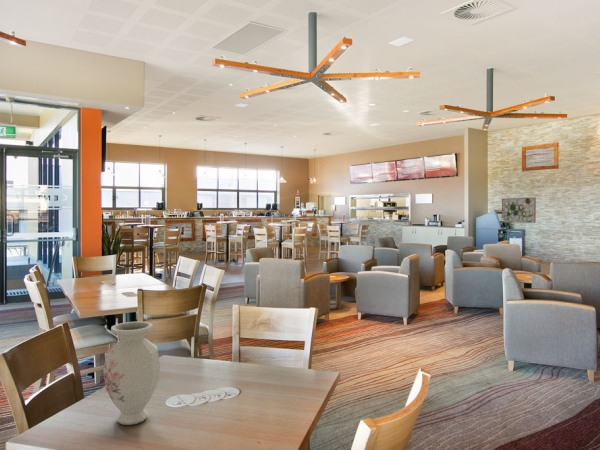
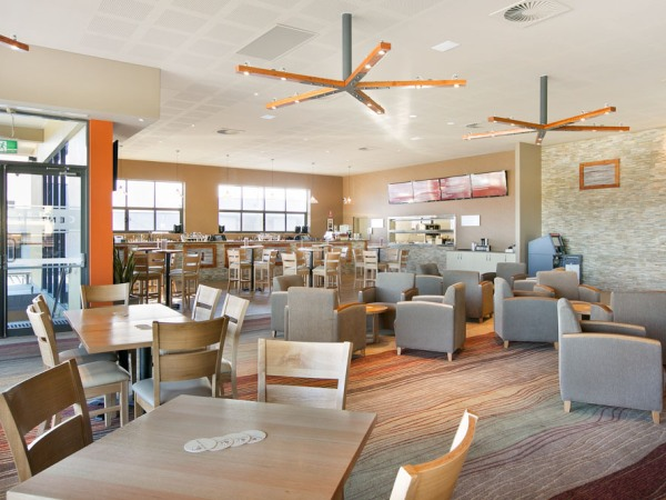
- wall art [501,197,537,224]
- vase [102,320,161,426]
